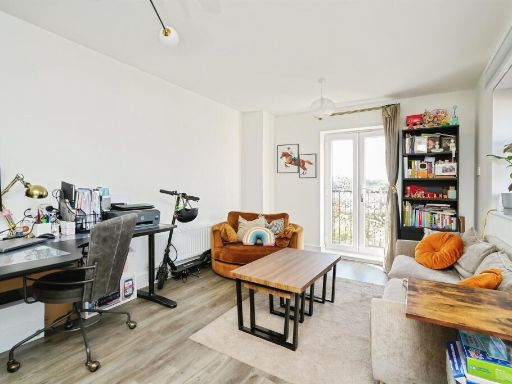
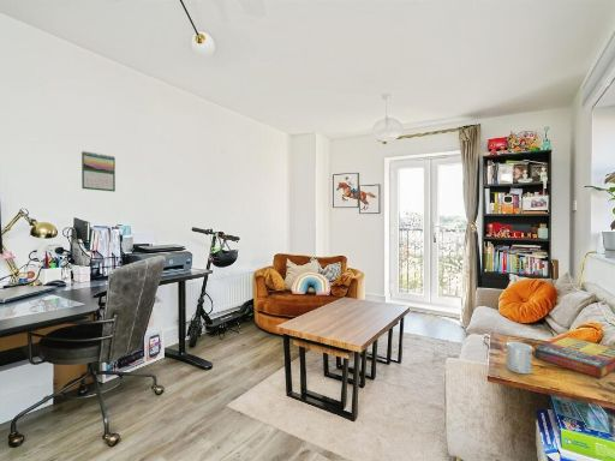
+ mug [506,341,533,375]
+ calendar [80,150,117,193]
+ game compilation box [533,335,615,379]
